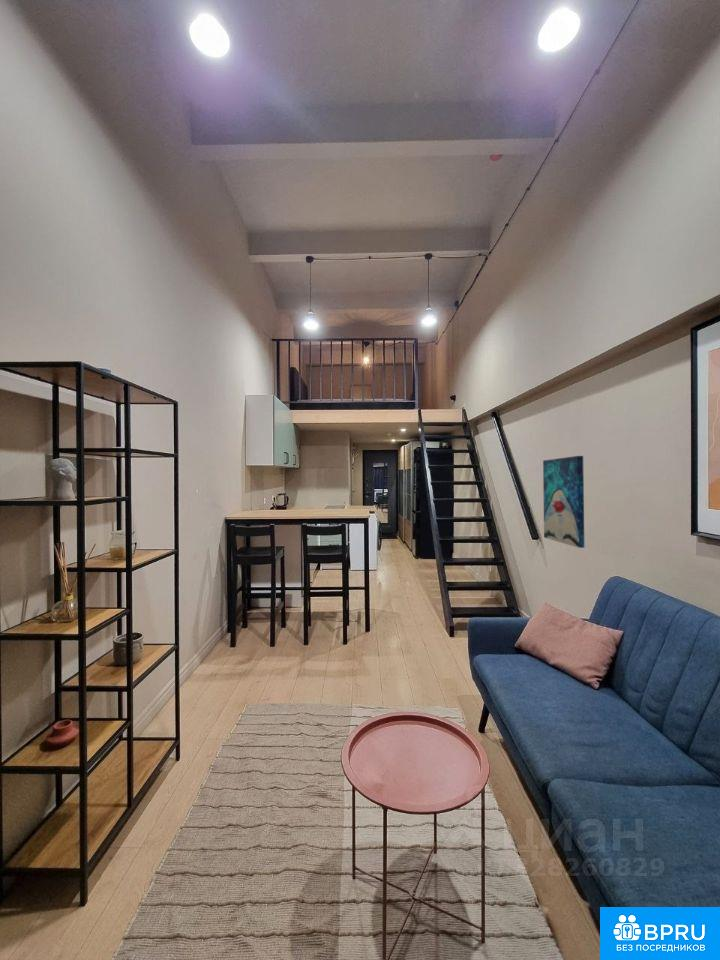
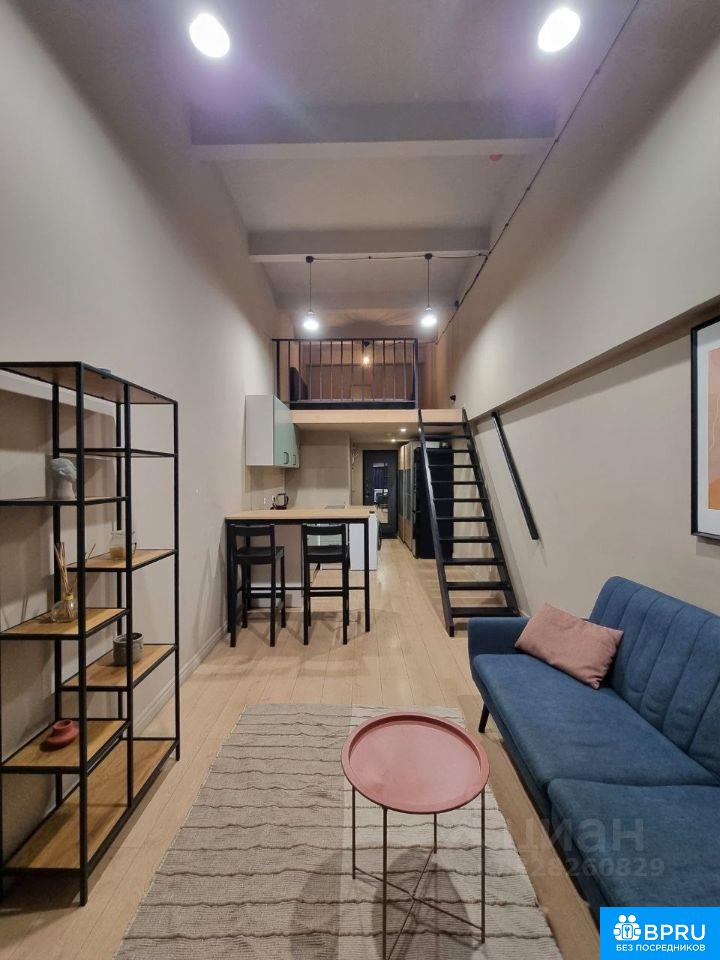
- wall art [542,455,585,549]
